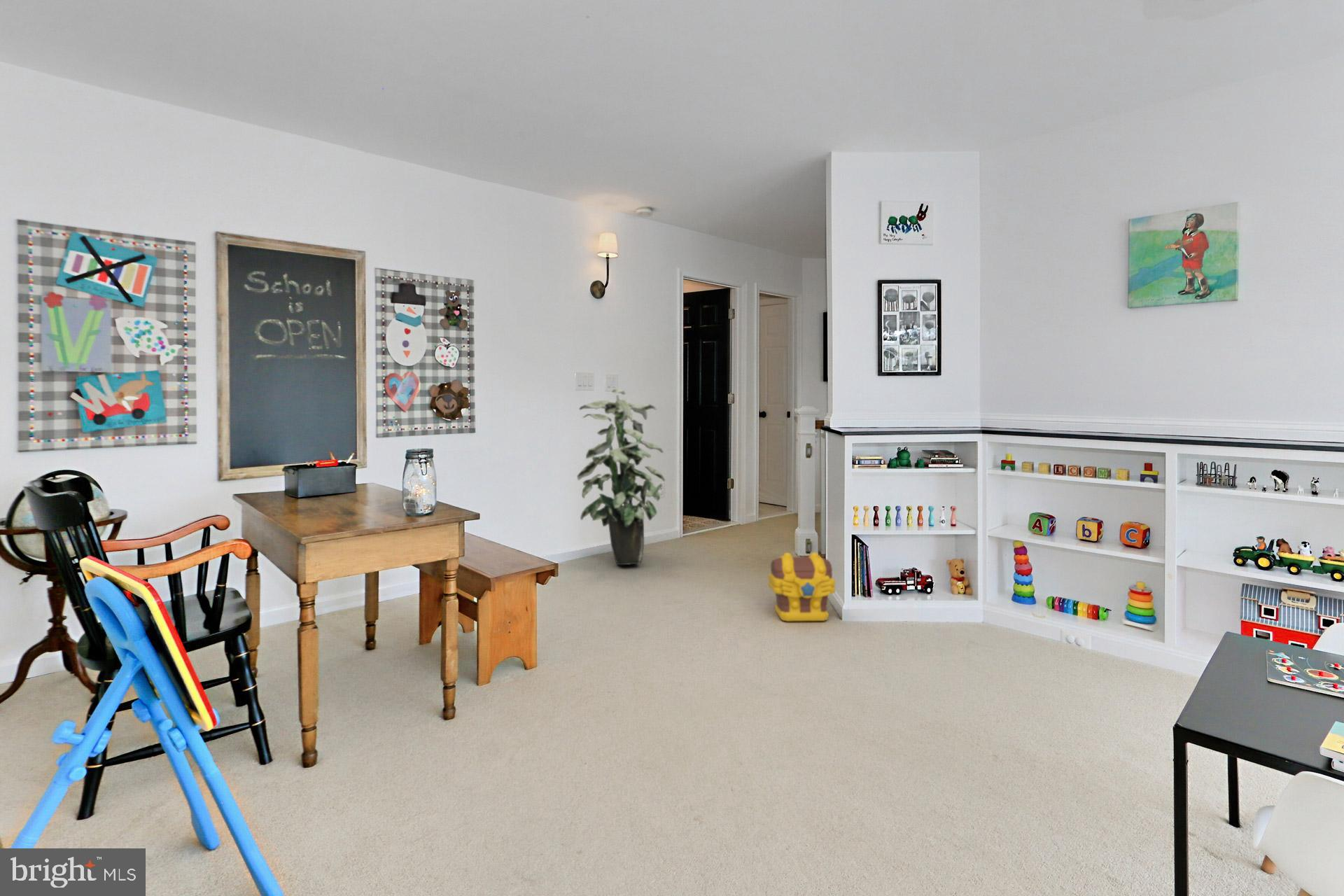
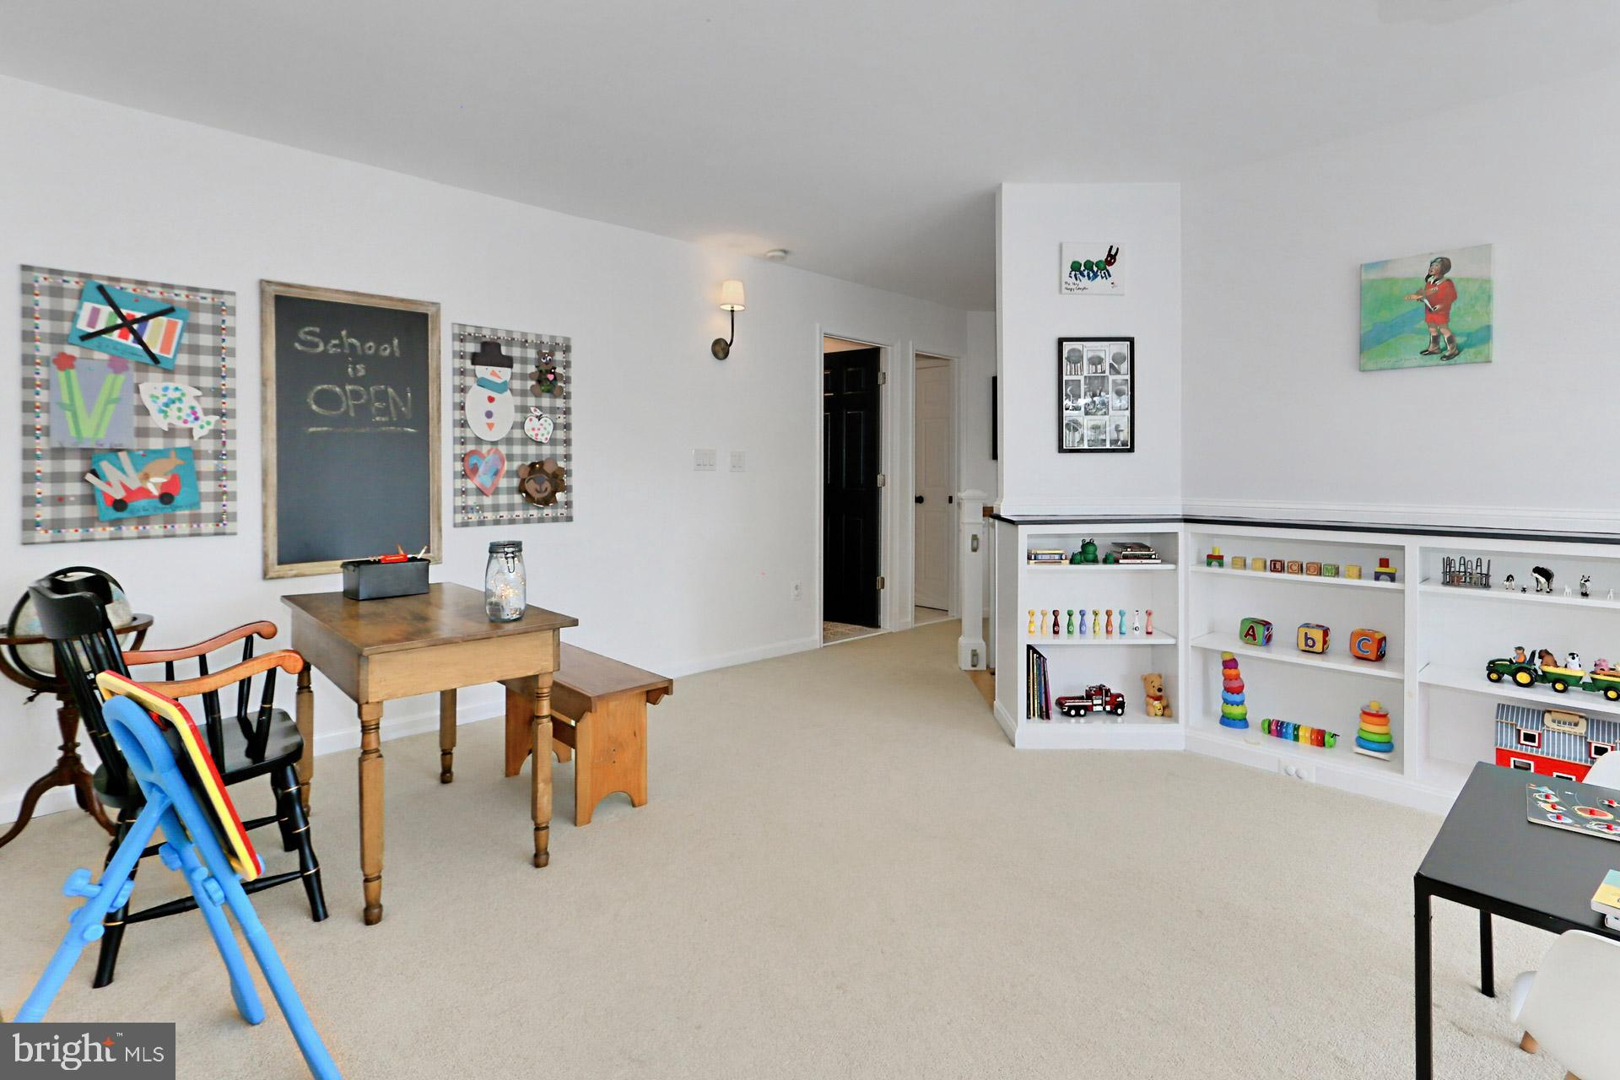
- toy chest [767,552,837,622]
- indoor plant [577,388,666,566]
